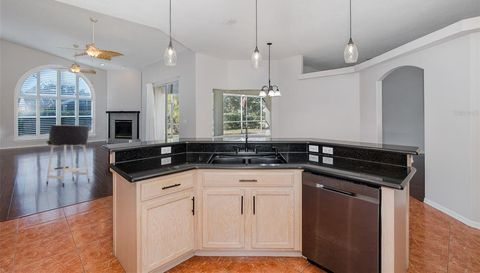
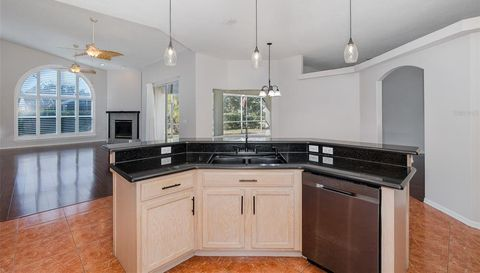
- bar stool [45,124,91,189]
